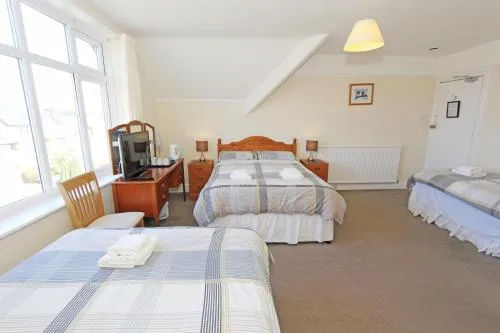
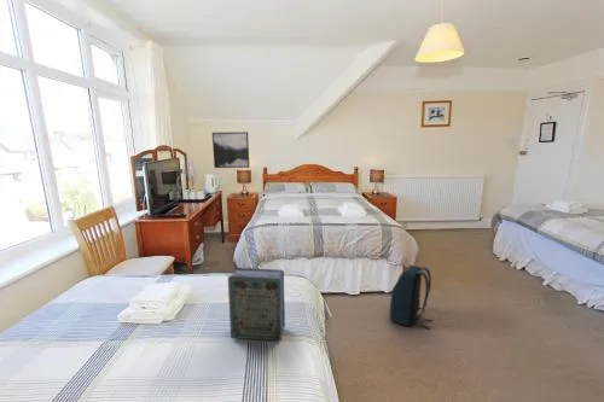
+ backpack [389,263,434,331]
+ book [227,267,286,342]
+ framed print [211,130,250,169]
